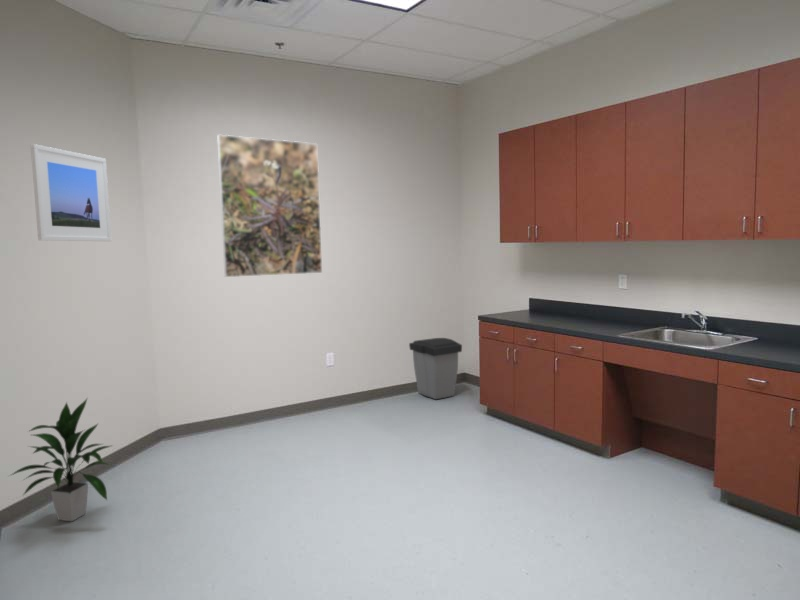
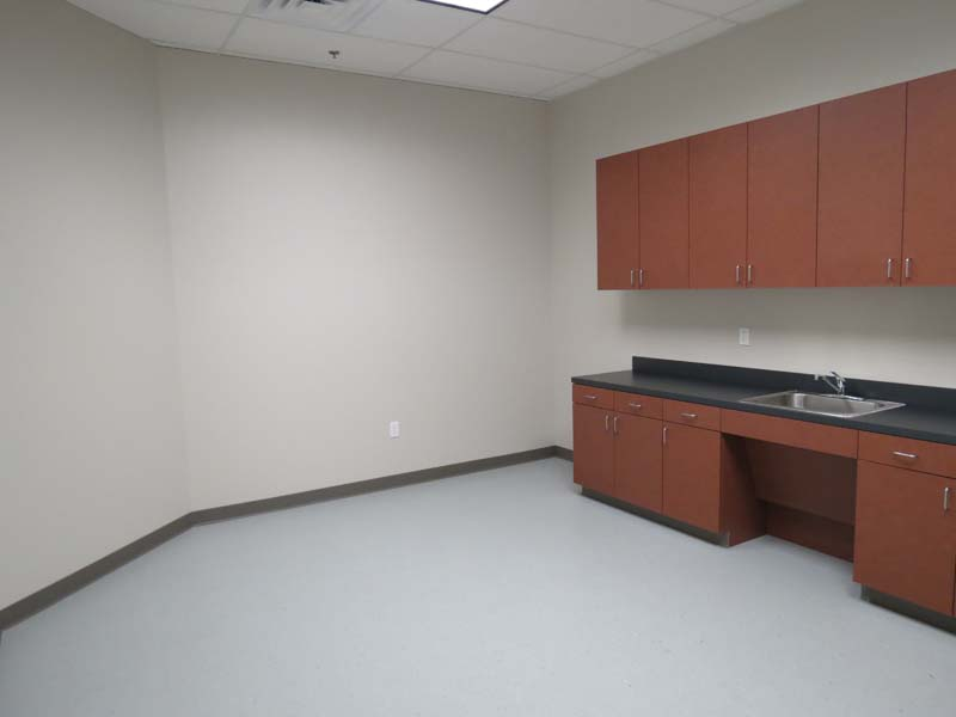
- trash can [408,337,463,400]
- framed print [216,134,323,278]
- indoor plant [6,397,114,522]
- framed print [30,143,112,242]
